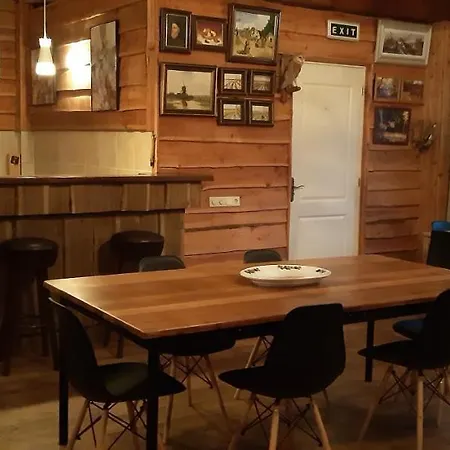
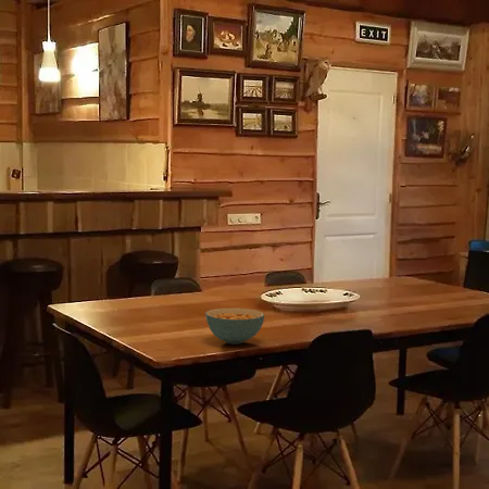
+ cereal bowl [204,306,265,346]
